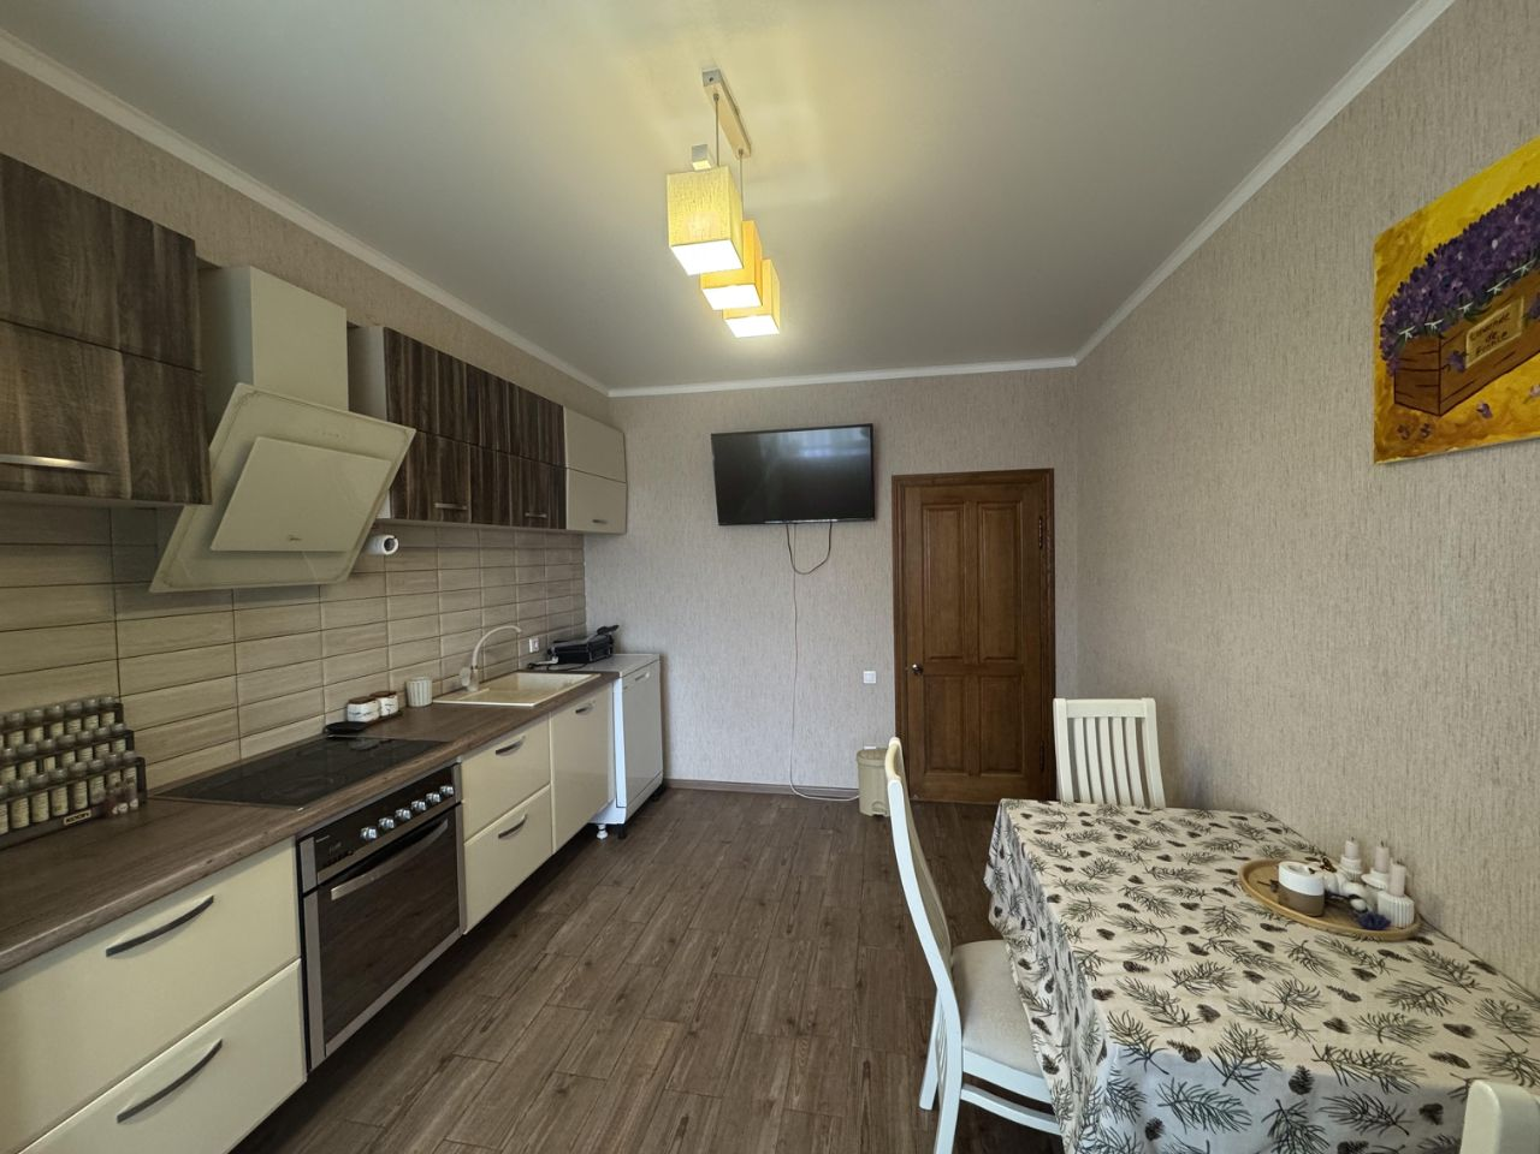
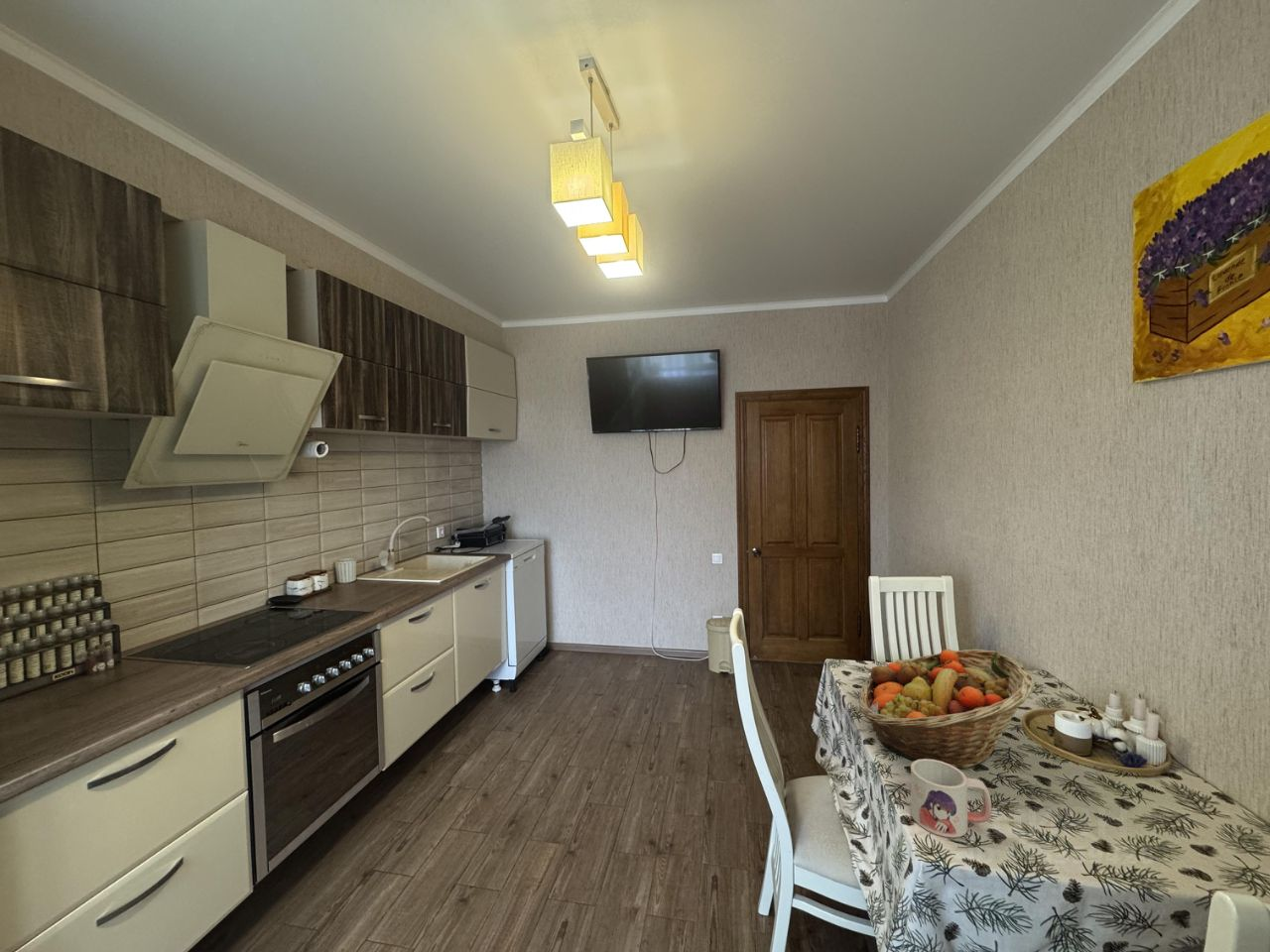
+ mug [910,759,992,839]
+ fruit basket [858,649,1037,770]
